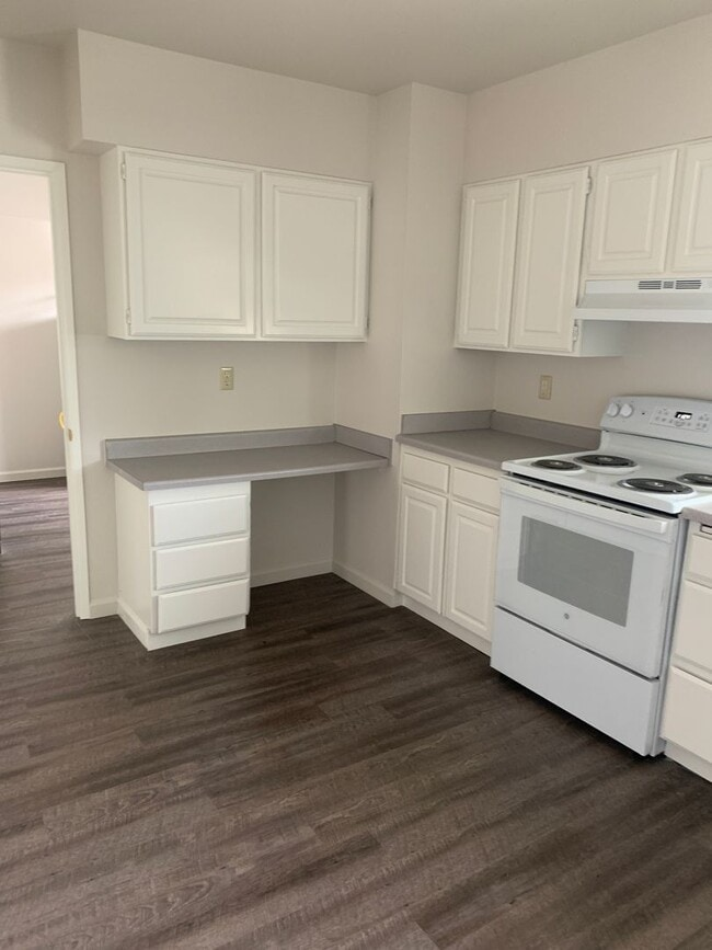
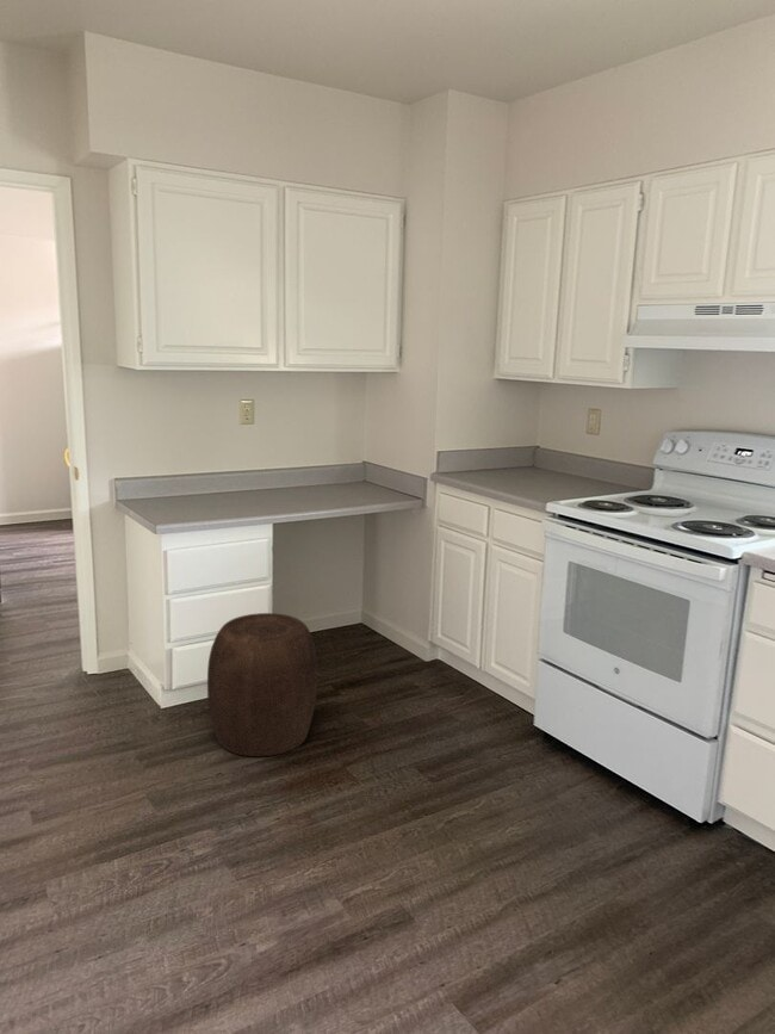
+ stool [206,612,318,757]
